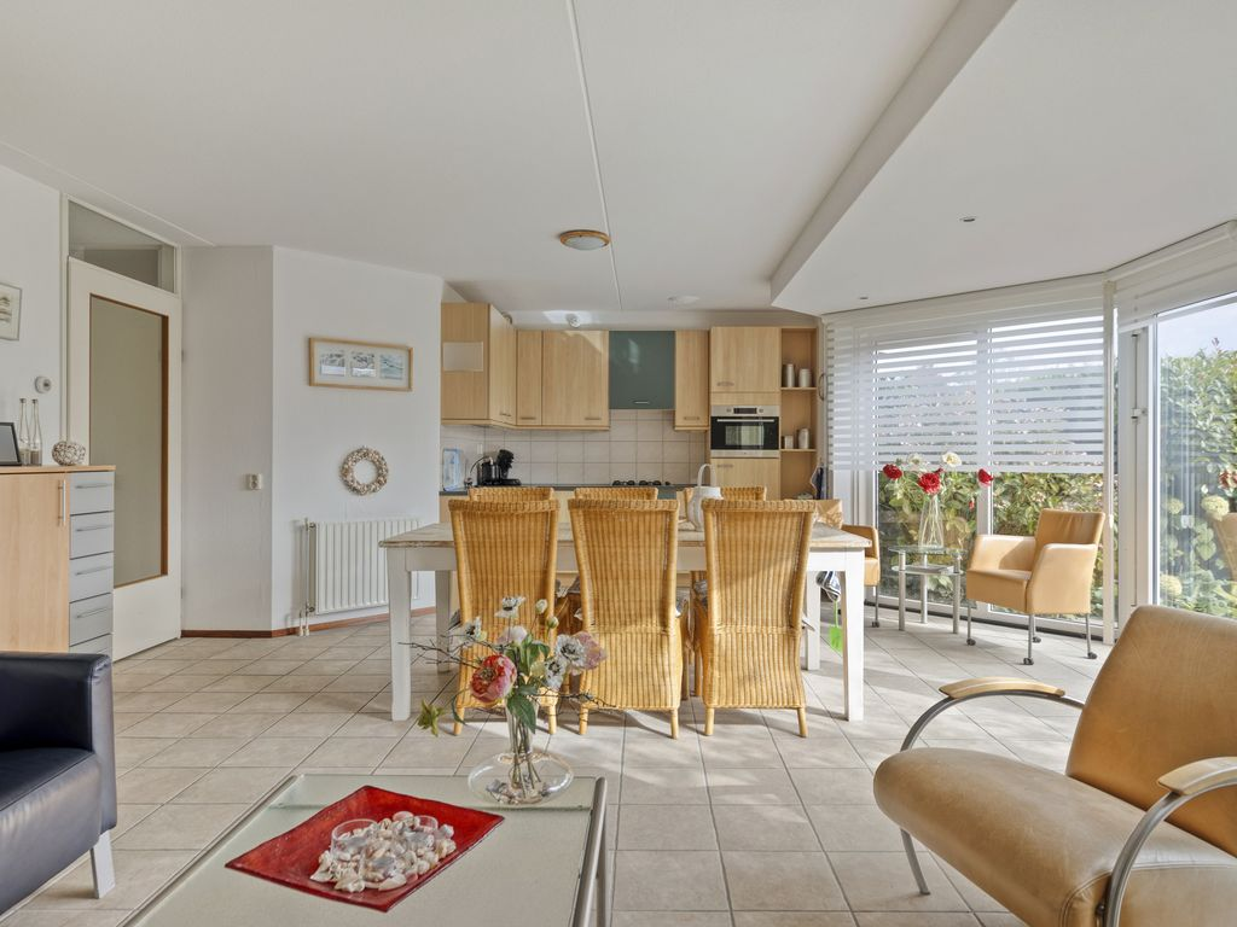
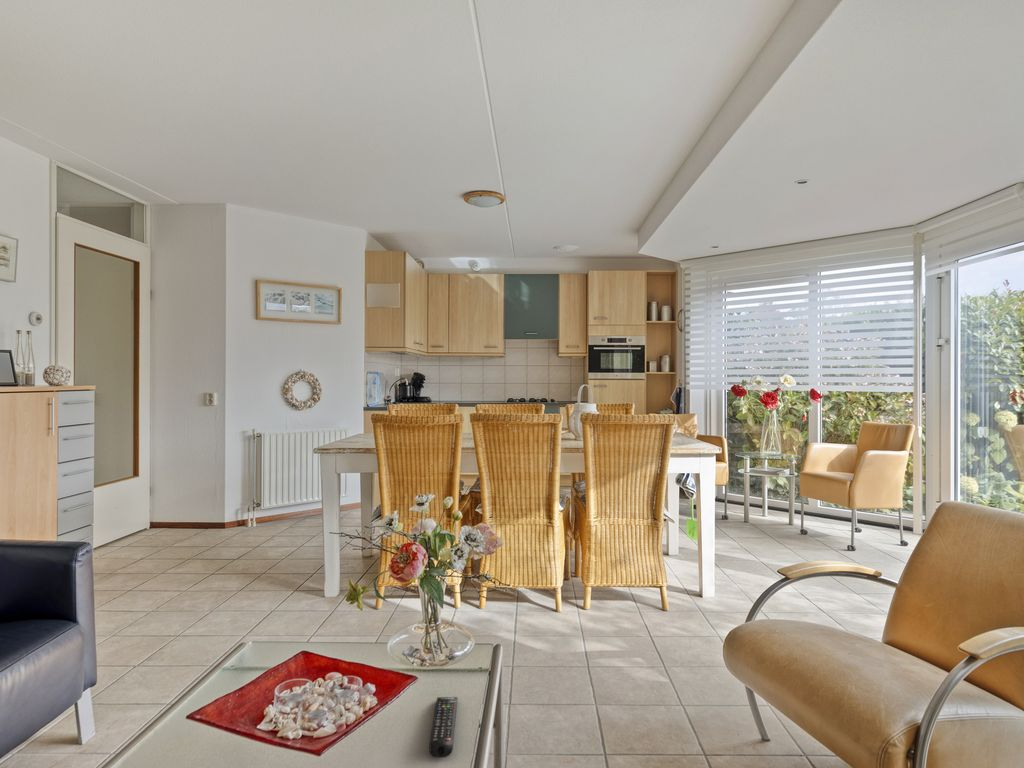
+ remote control [428,696,459,759]
